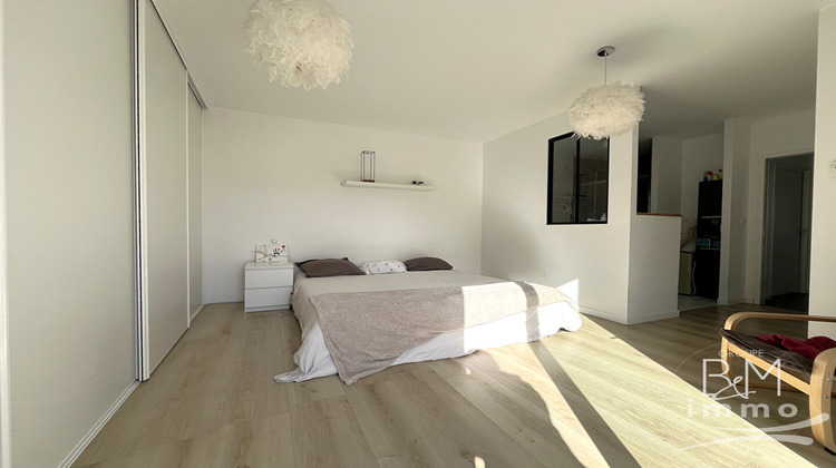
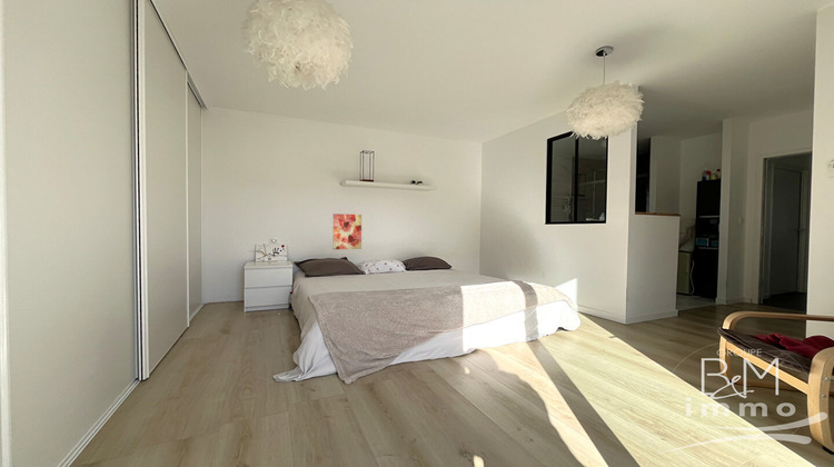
+ wall art [332,212,363,250]
